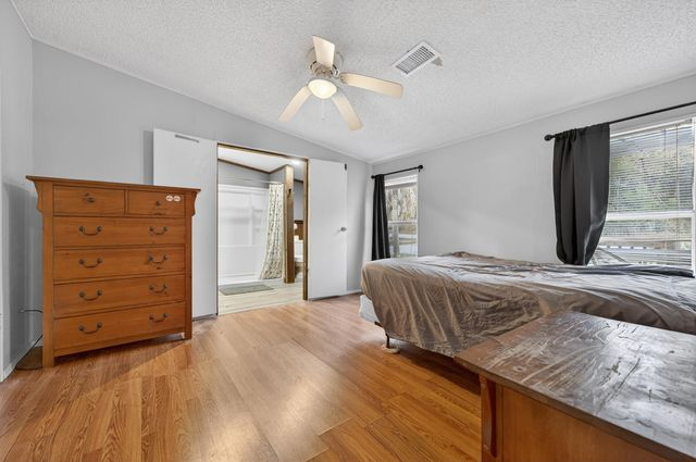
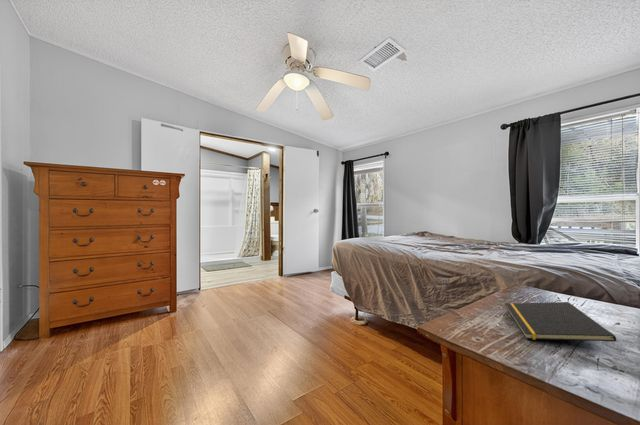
+ notepad [504,301,617,342]
